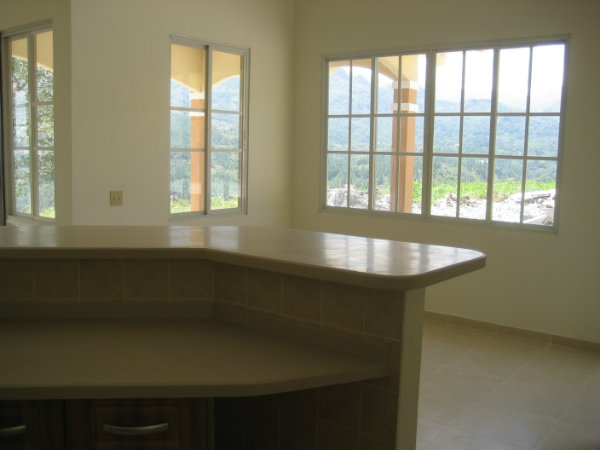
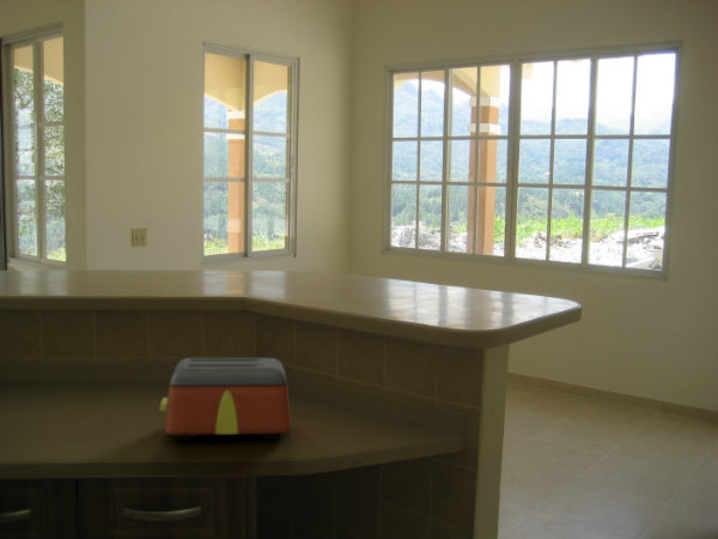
+ toaster [159,357,292,442]
